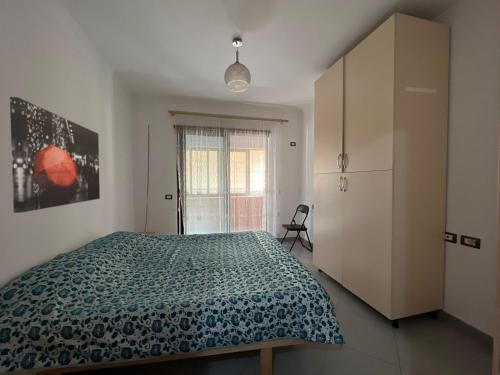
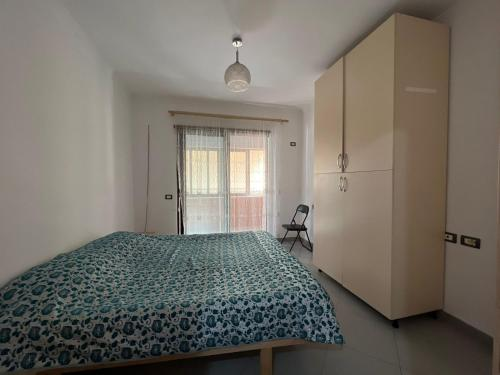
- wall art [9,96,101,214]
